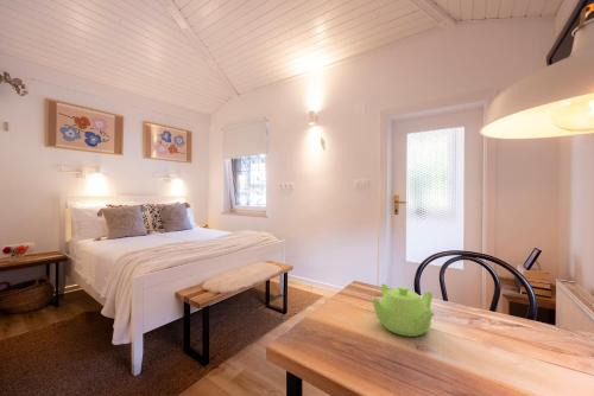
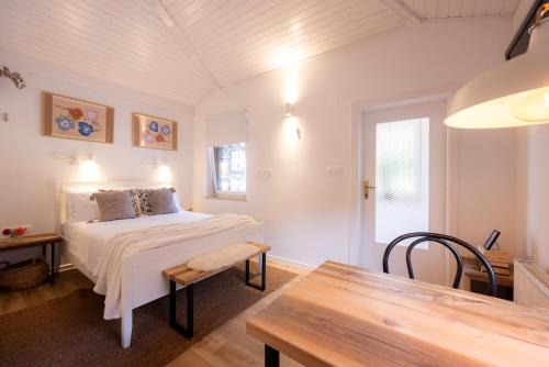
- teapot [369,282,435,338]
